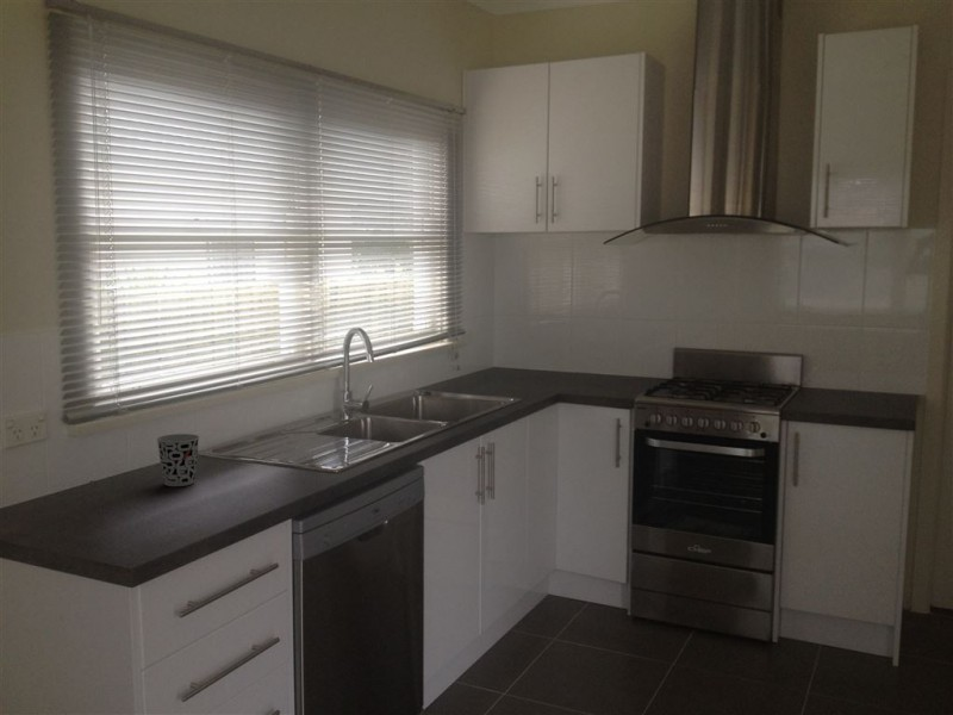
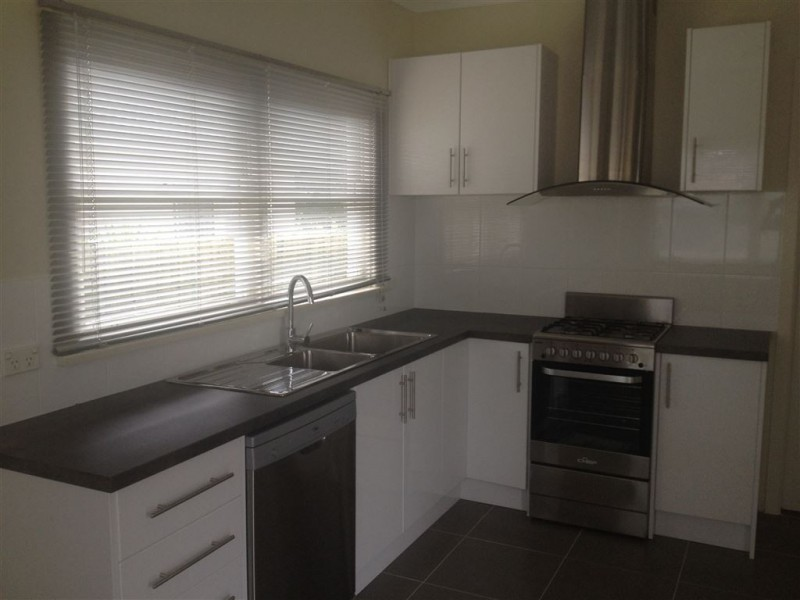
- cup [155,433,200,487]
